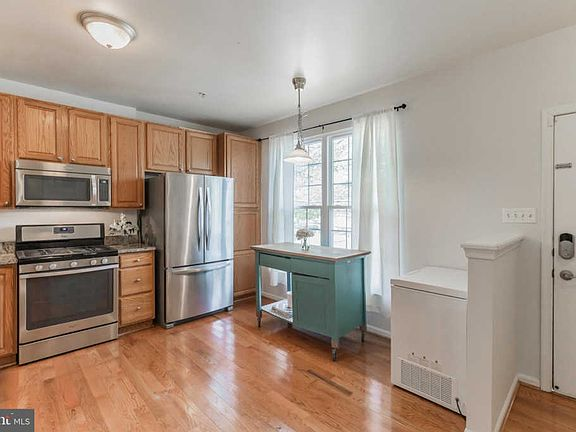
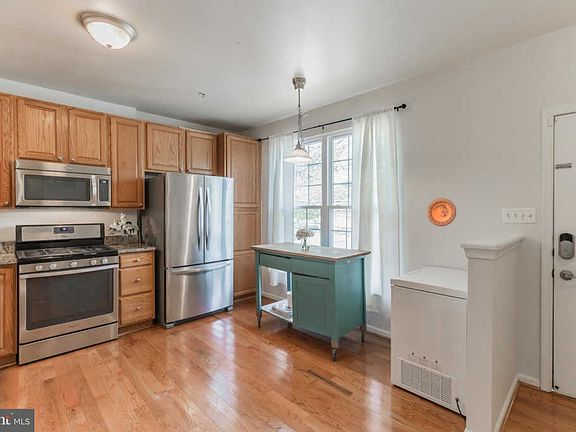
+ decorative plate [426,197,457,227]
